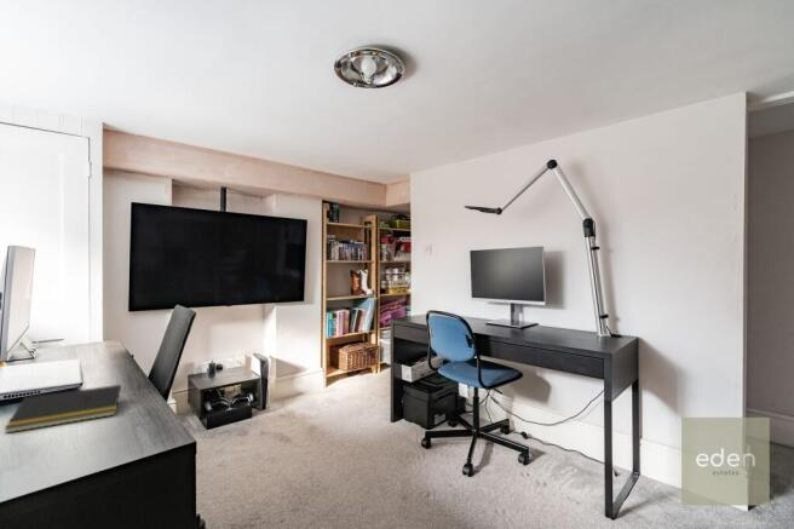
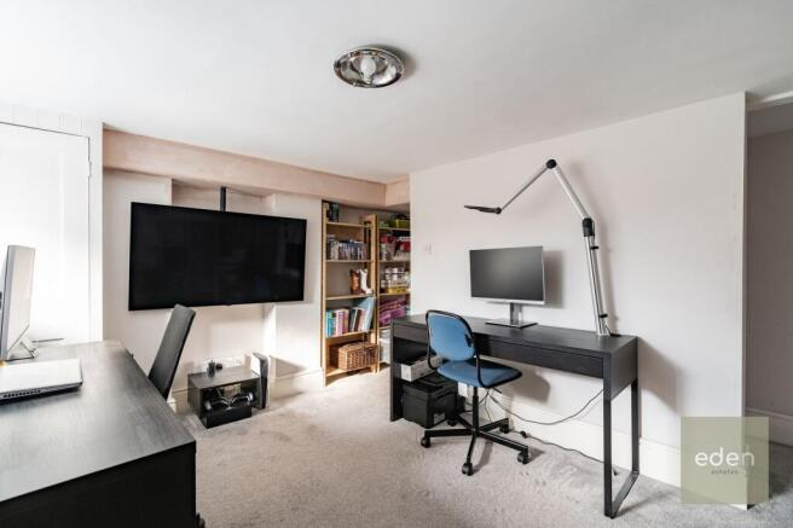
- notepad [4,384,122,435]
